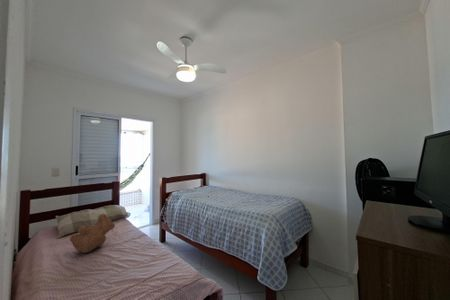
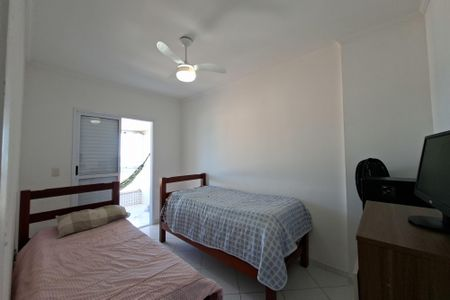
- teddy bear [69,213,116,254]
